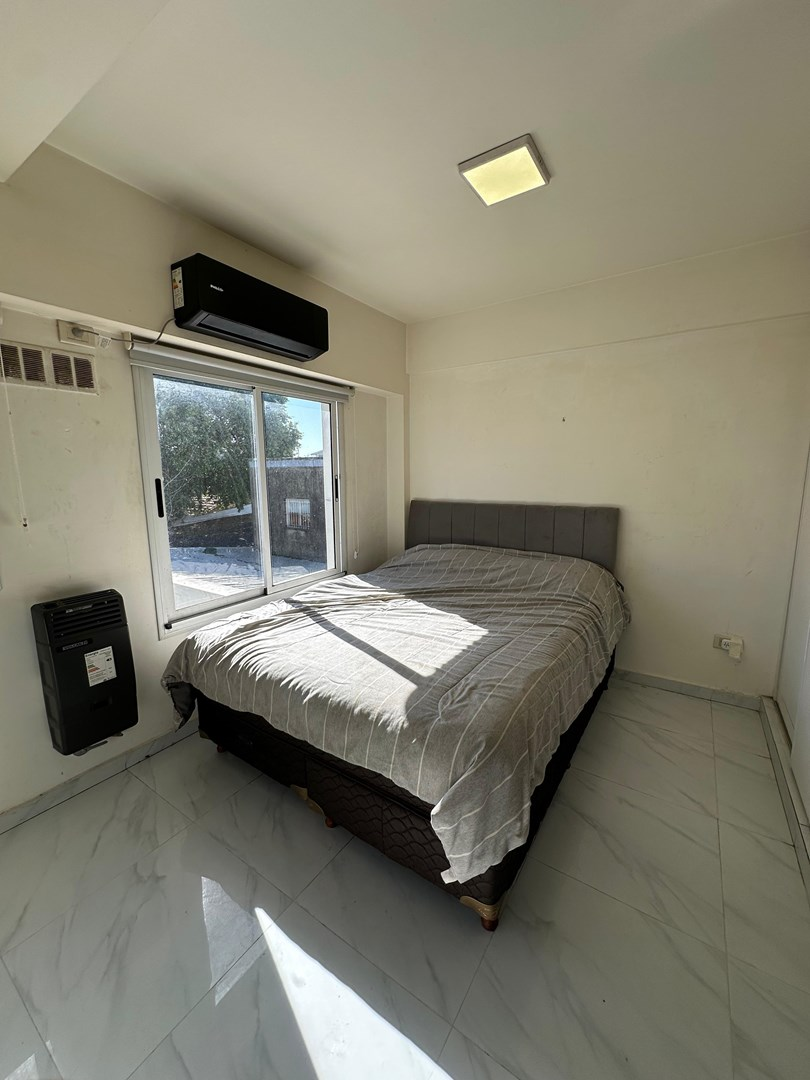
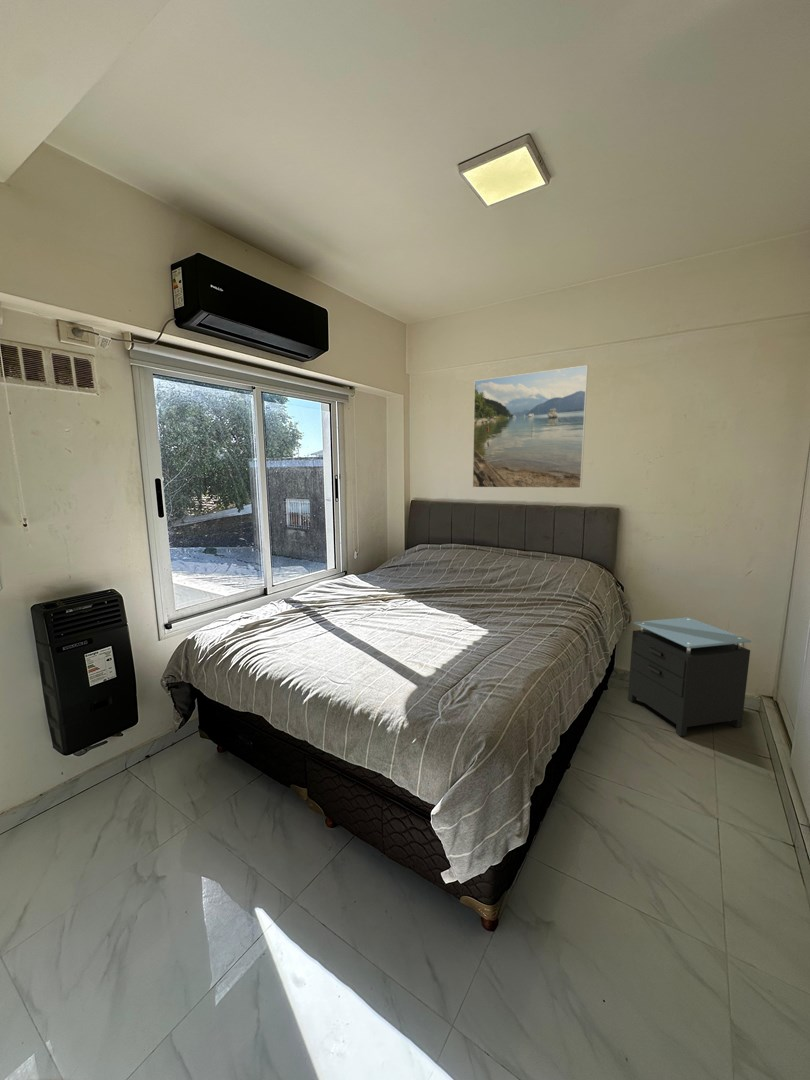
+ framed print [471,364,589,489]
+ nightstand [627,616,752,737]
